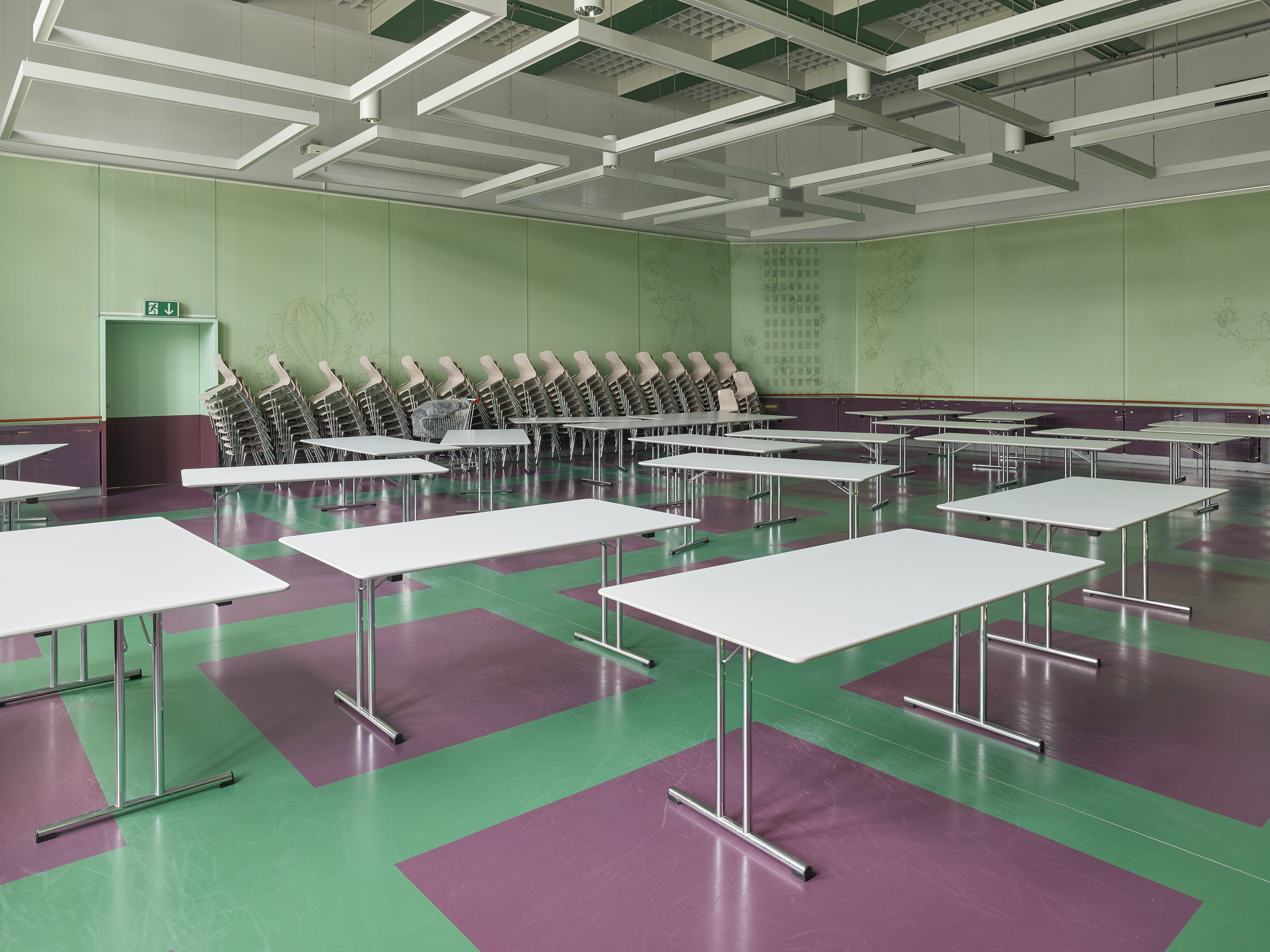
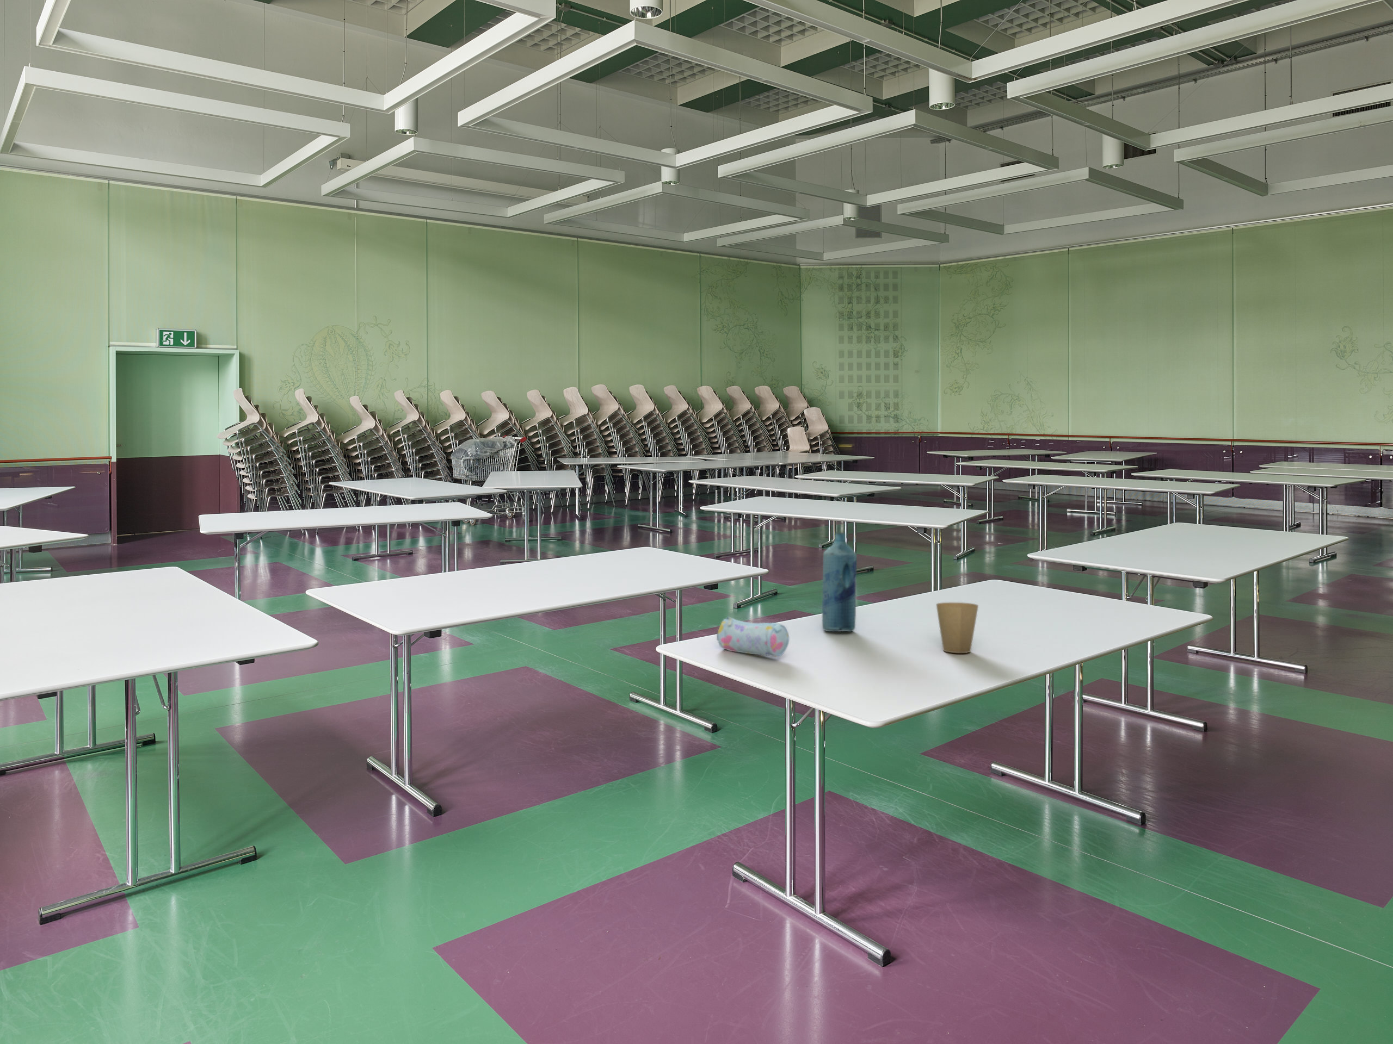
+ bottle [822,532,857,633]
+ pencil case [716,616,790,657]
+ paper cup [936,602,978,654]
